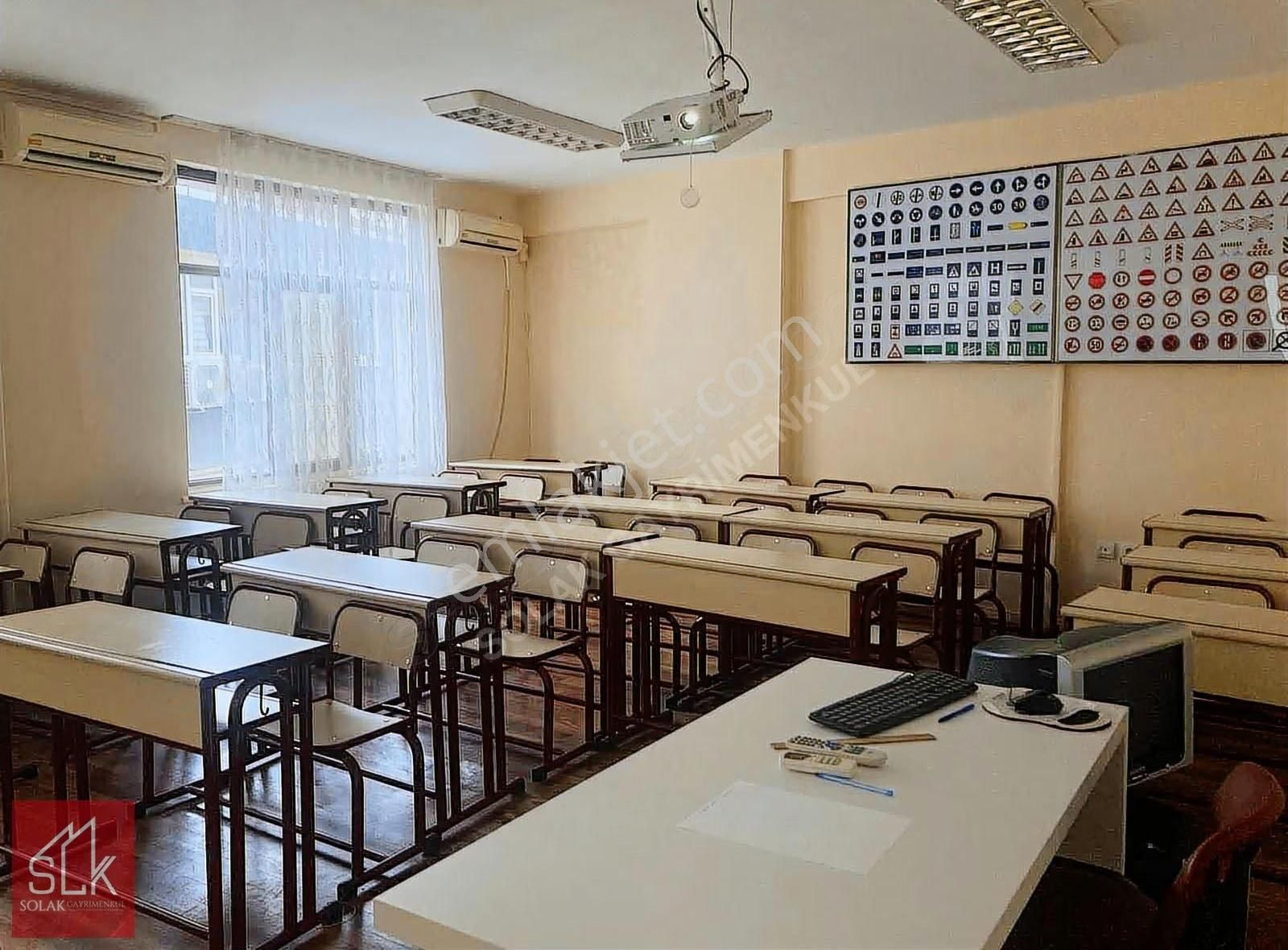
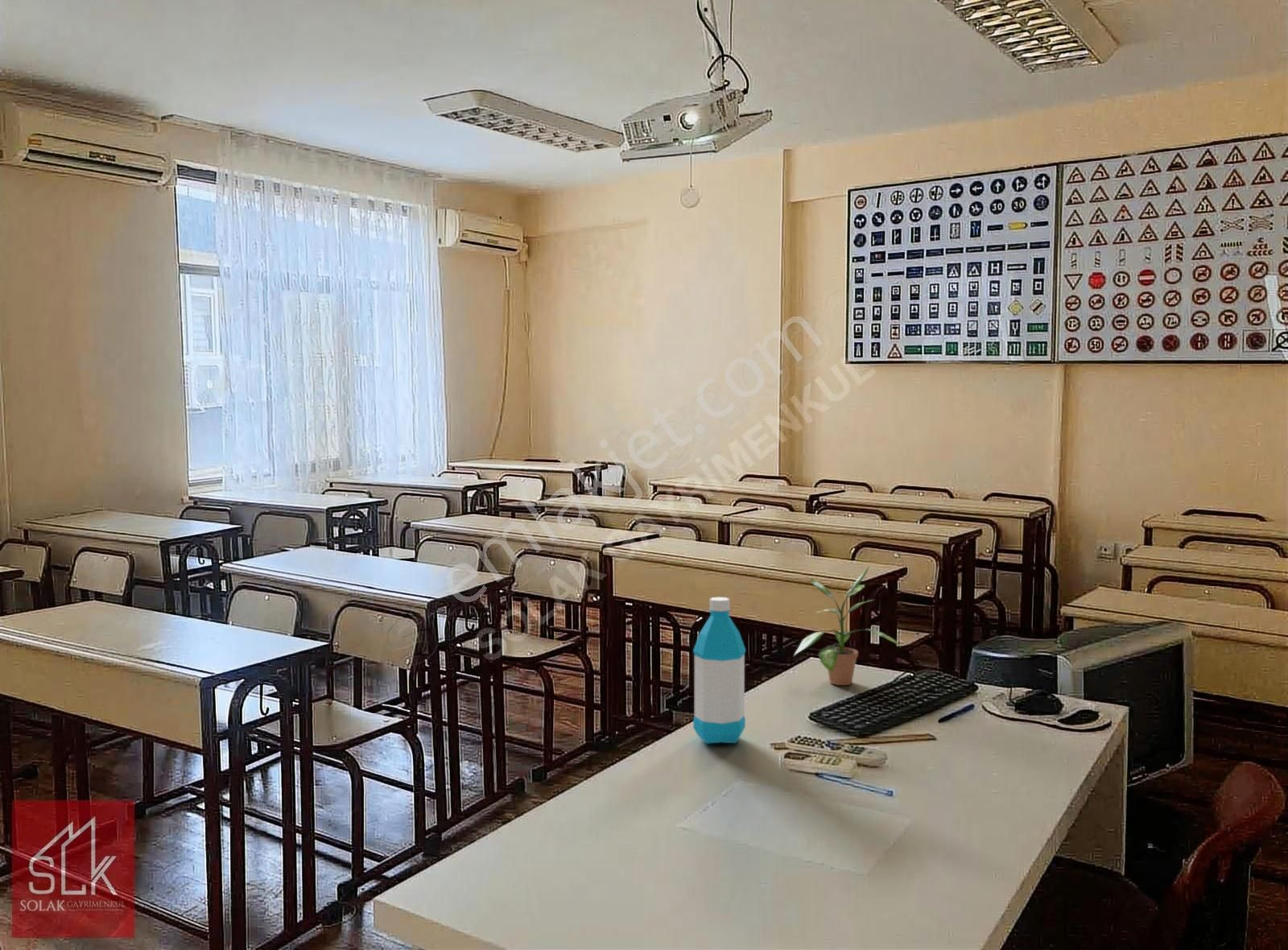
+ water bottle [692,597,746,745]
+ potted plant [793,564,901,686]
